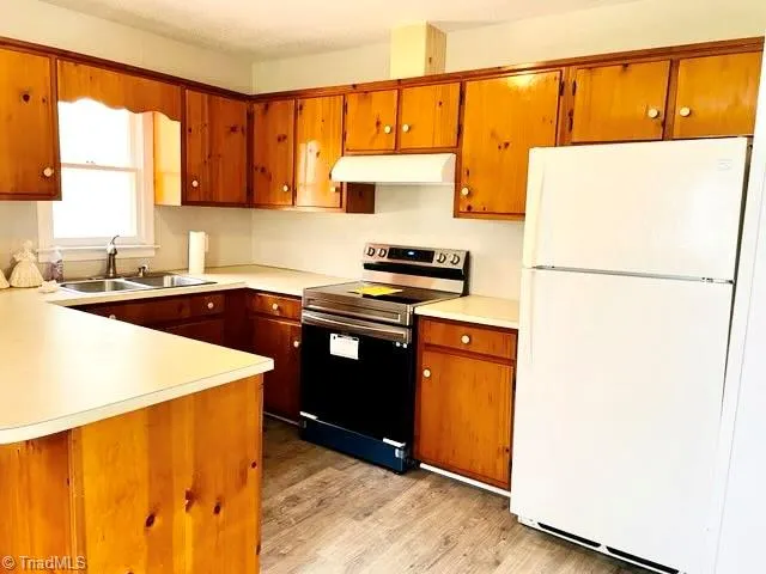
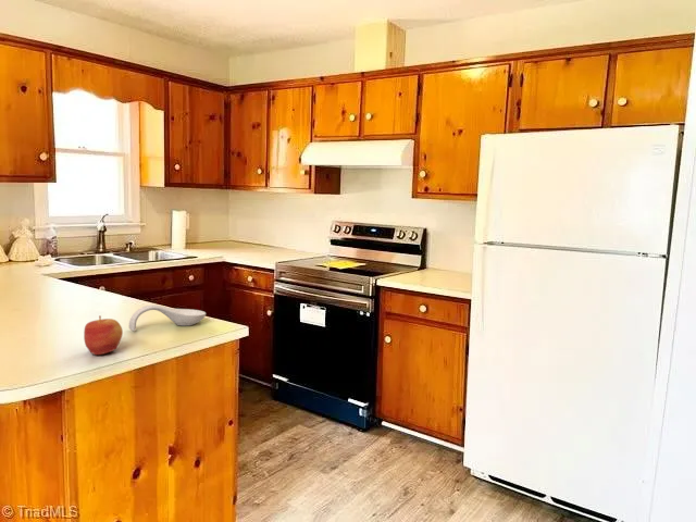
+ spoon rest [127,303,207,332]
+ apple [83,314,124,356]
